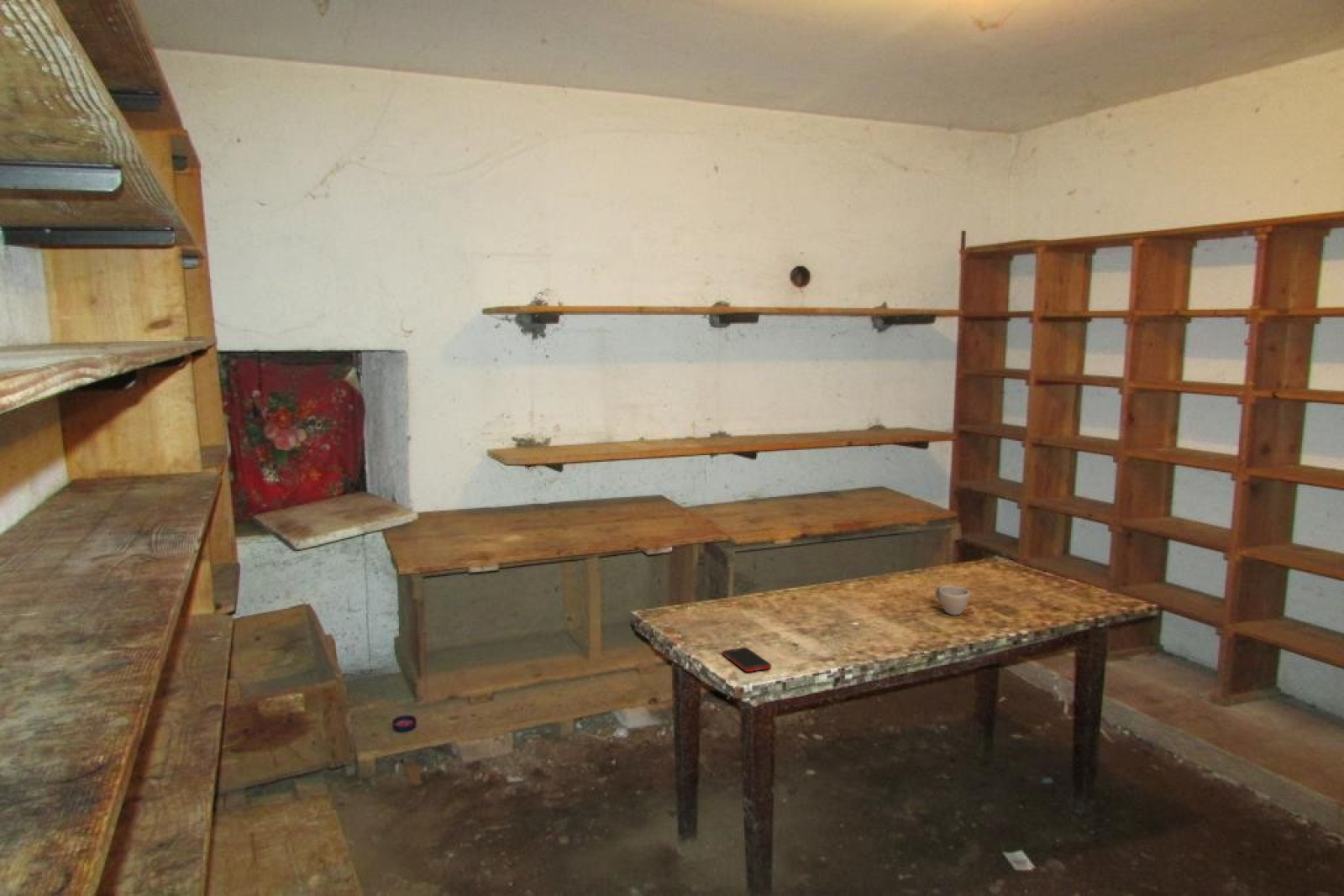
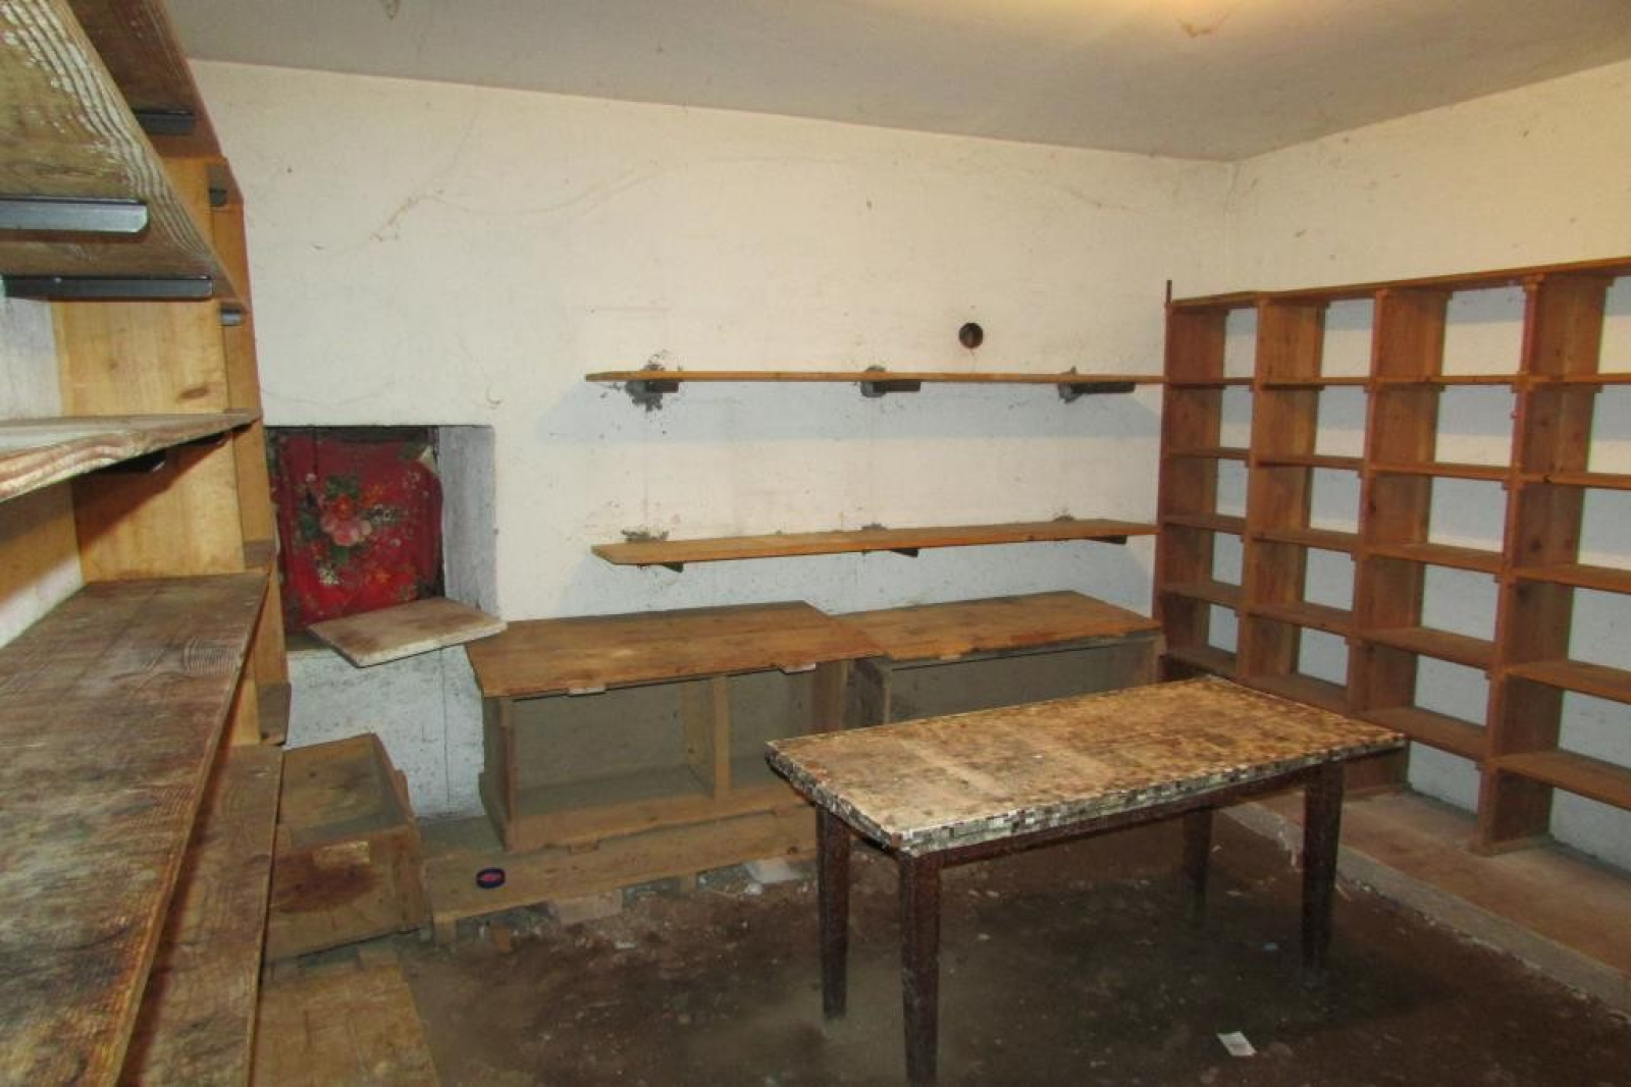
- cup [934,584,972,616]
- cell phone [722,647,772,673]
